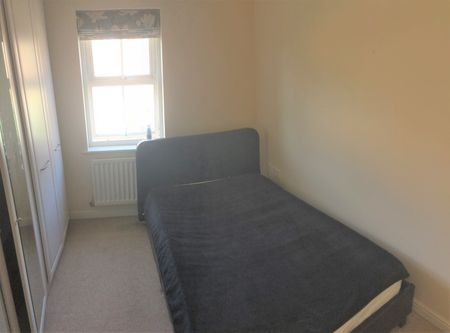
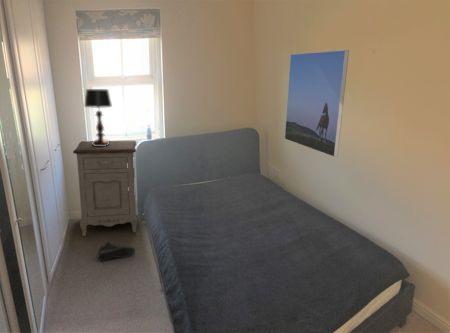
+ nightstand [72,140,138,237]
+ sneaker [97,241,136,262]
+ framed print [284,49,350,158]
+ table lamp [83,88,113,146]
